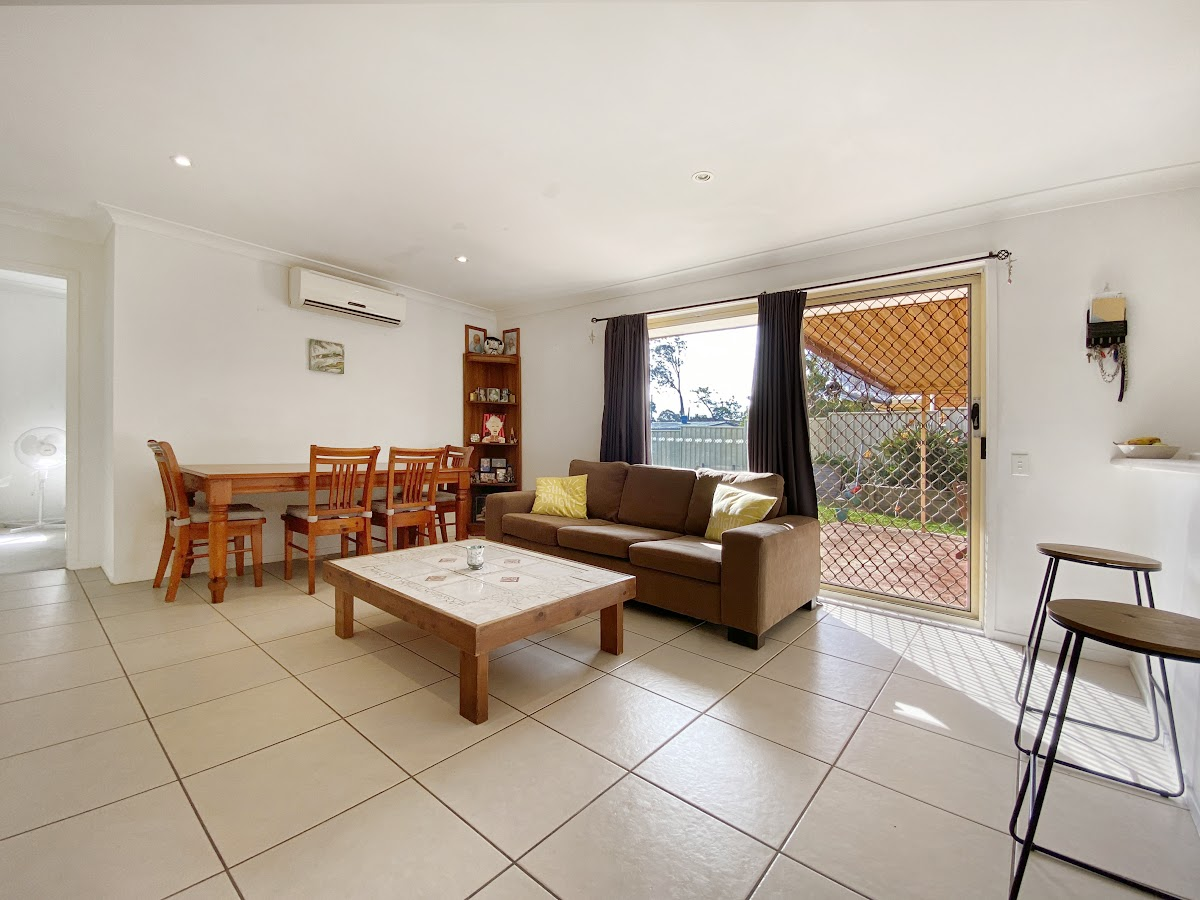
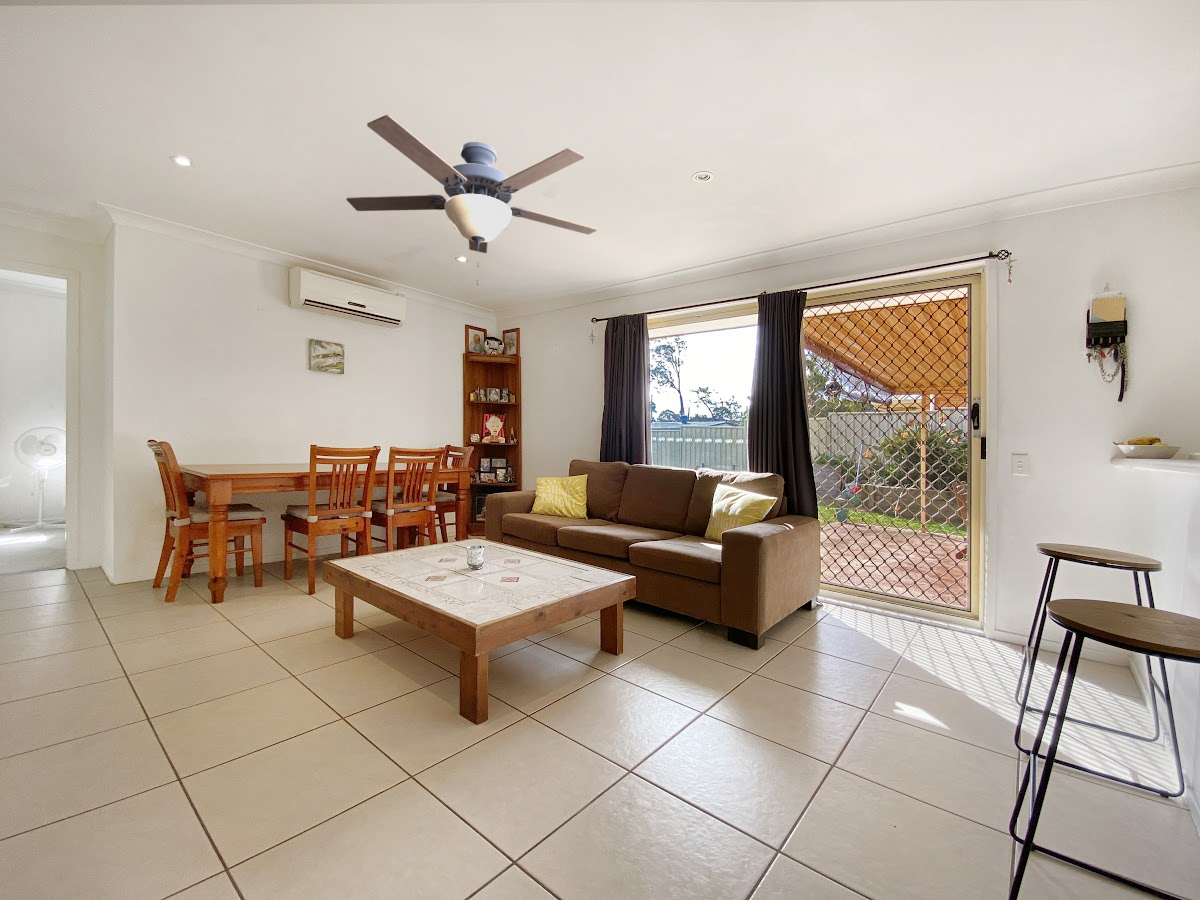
+ ceiling fan [345,114,598,286]
